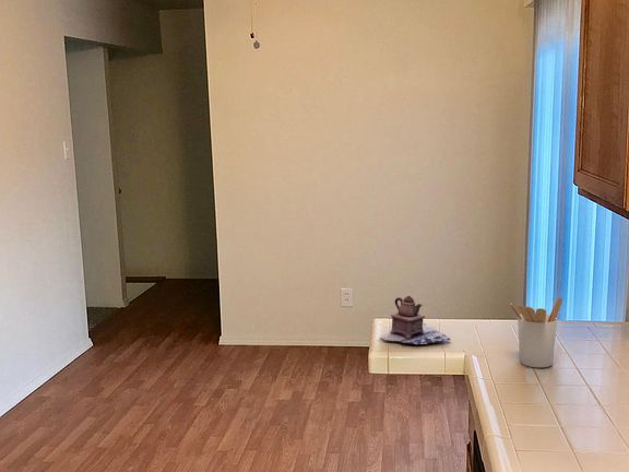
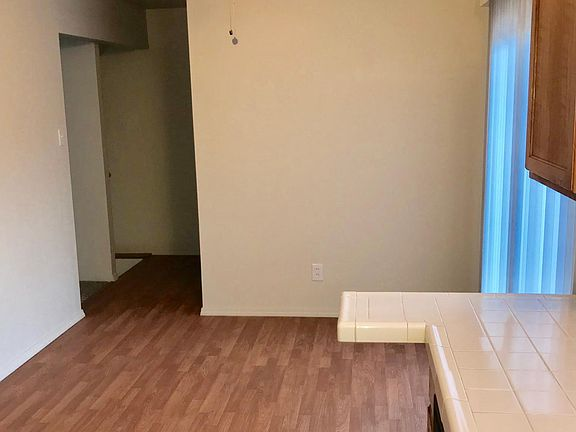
- utensil holder [509,296,563,368]
- teapot [378,295,451,345]
